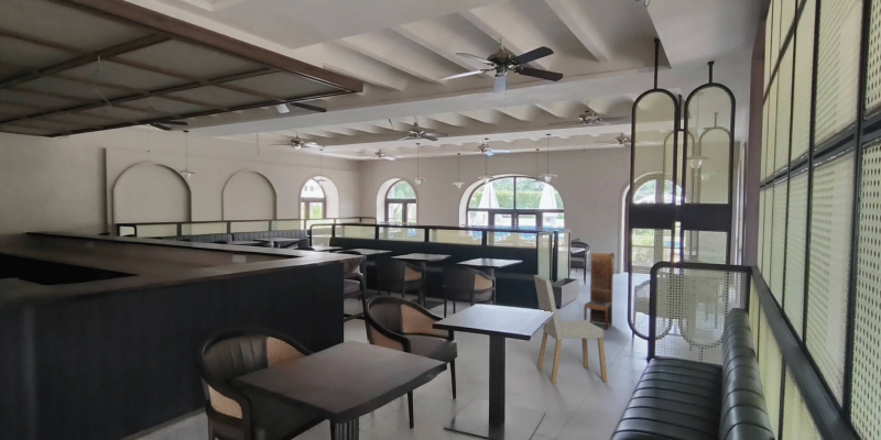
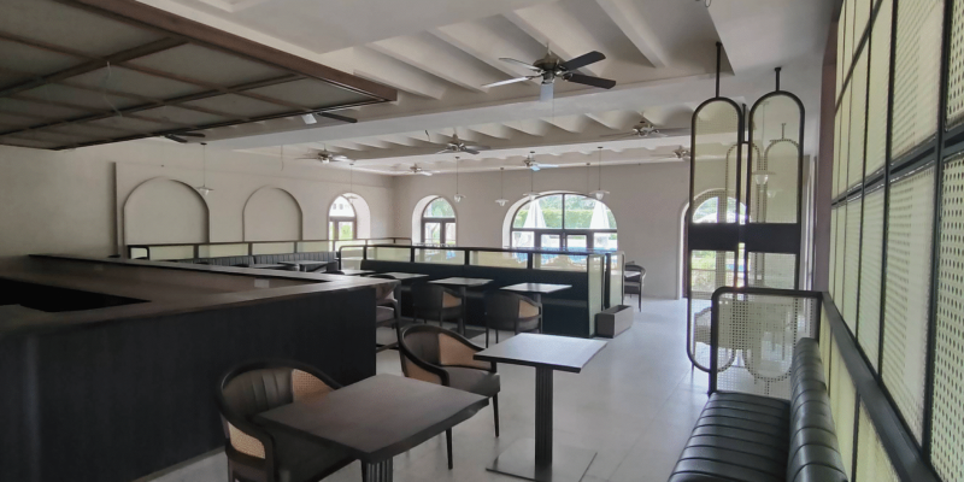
- dining chair [583,251,616,330]
- dining chair [533,274,608,384]
